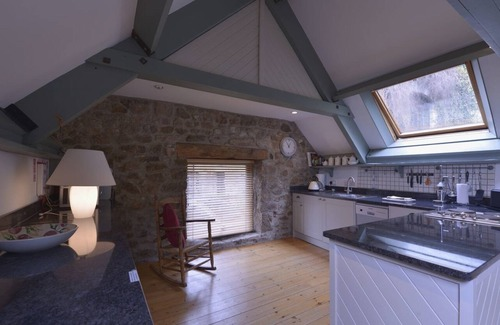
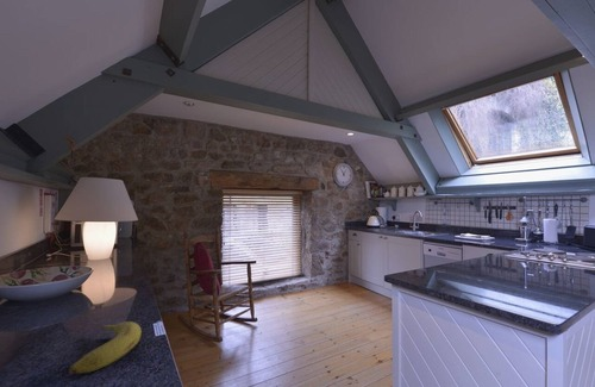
+ fruit [68,320,143,375]
